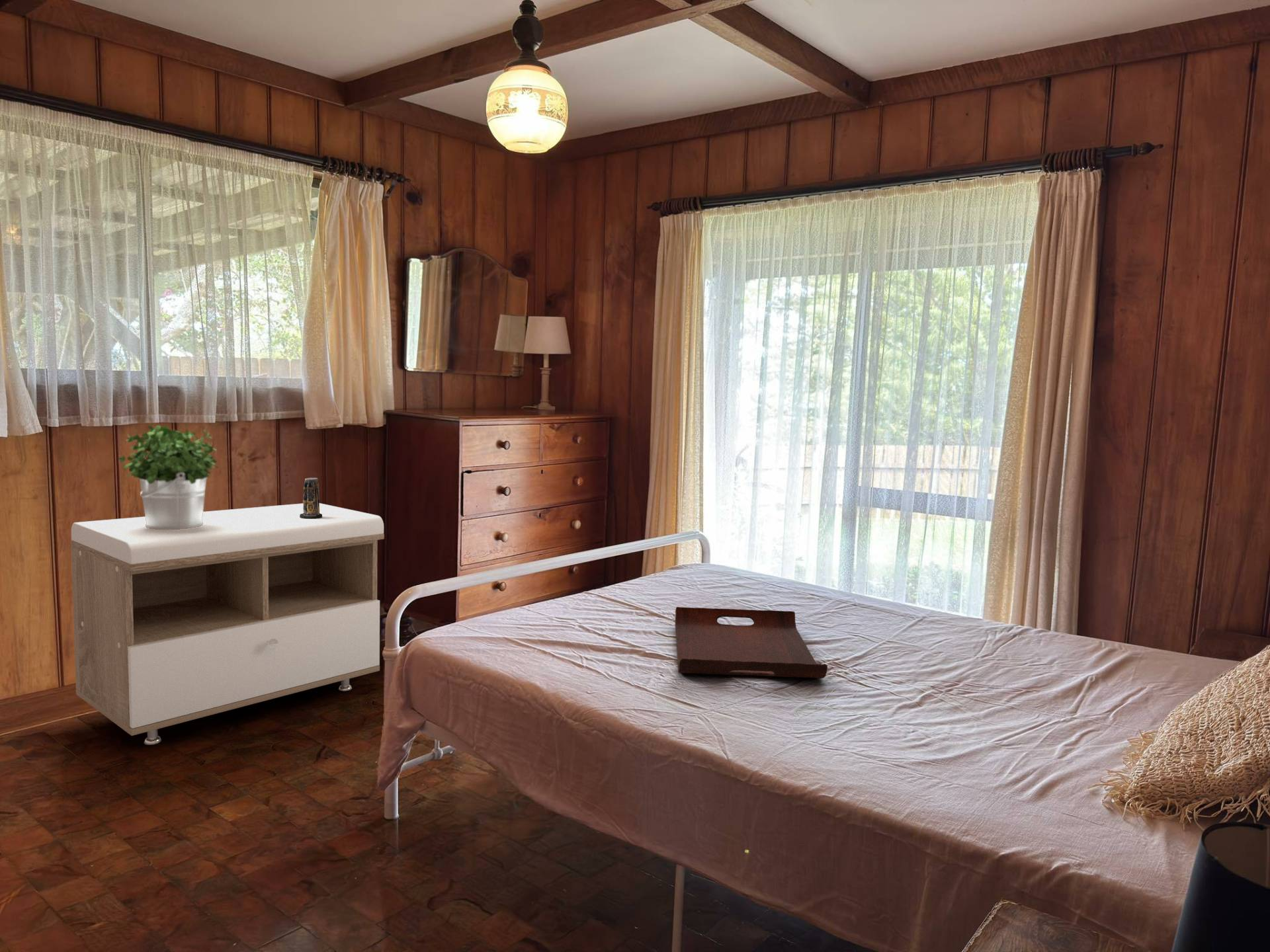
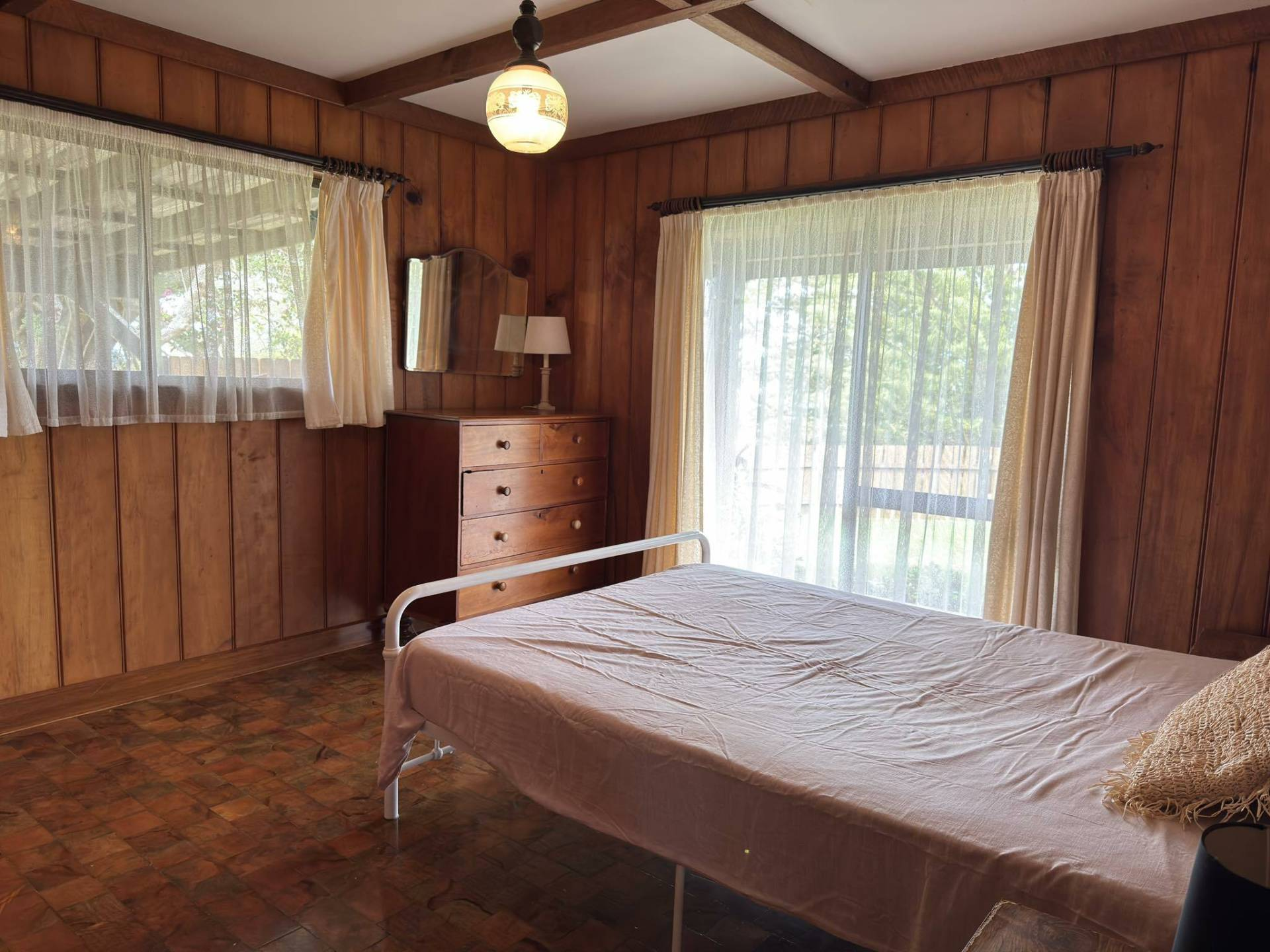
- potted plant [118,424,219,530]
- serving tray [675,606,828,679]
- candle [300,477,322,519]
- storage bench [71,502,385,746]
